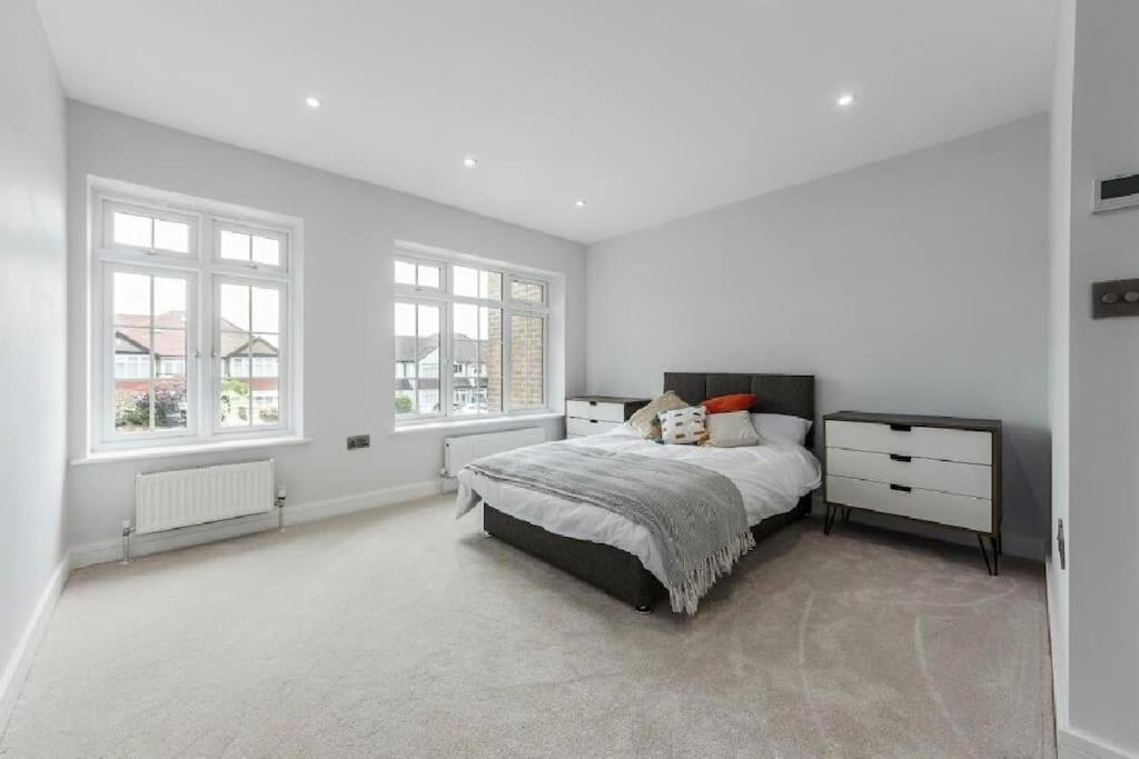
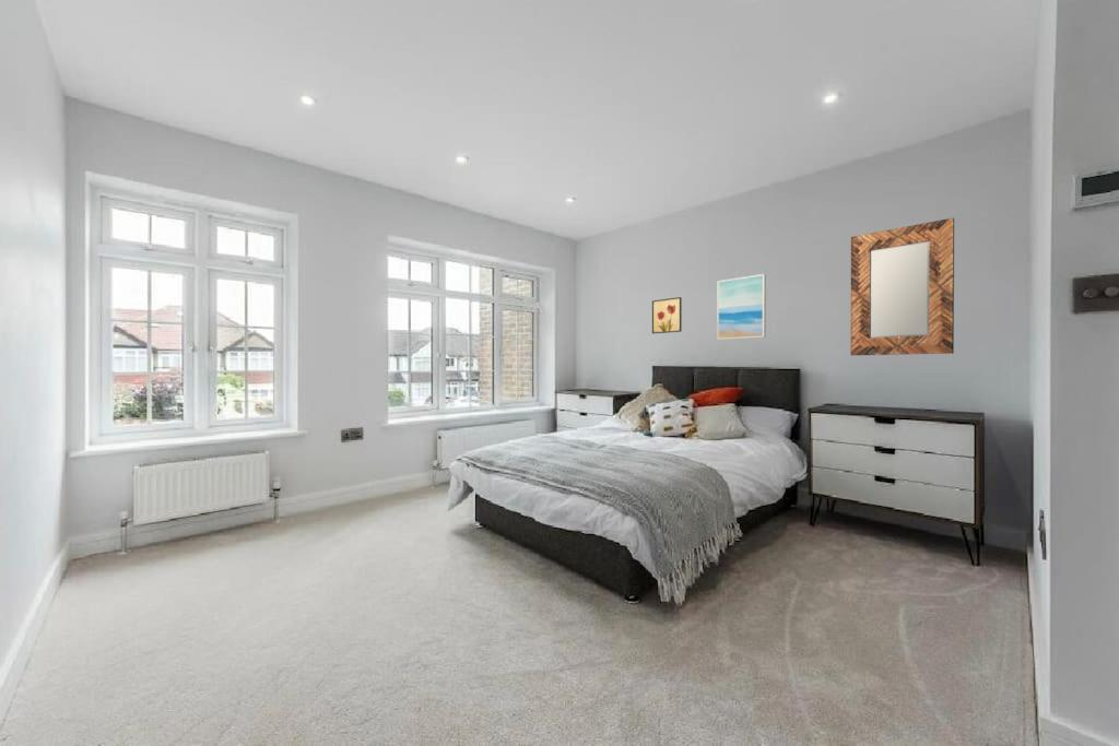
+ home mirror [850,217,955,356]
+ wall art [716,273,767,341]
+ wall art [651,296,683,334]
